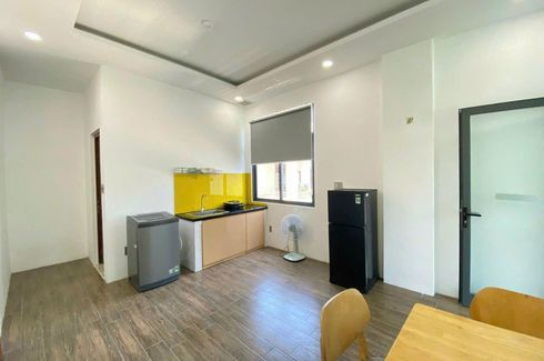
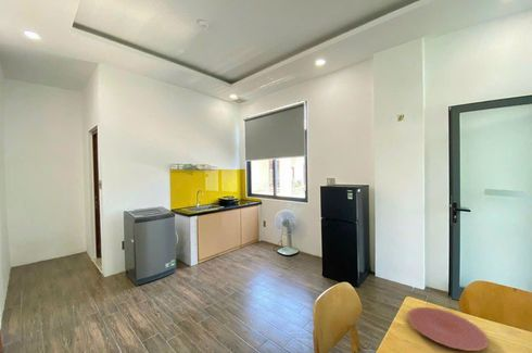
+ plate [406,306,490,352]
